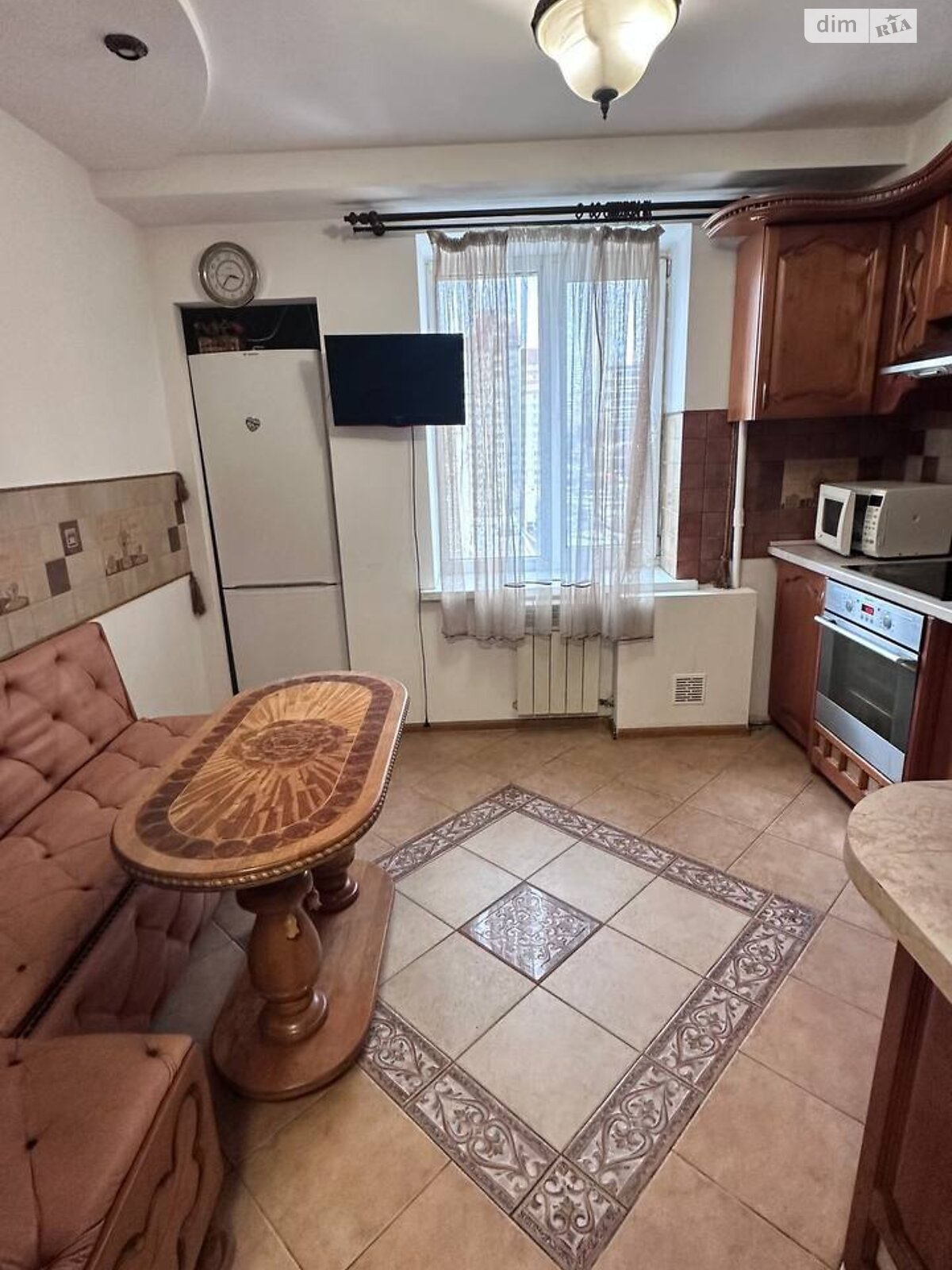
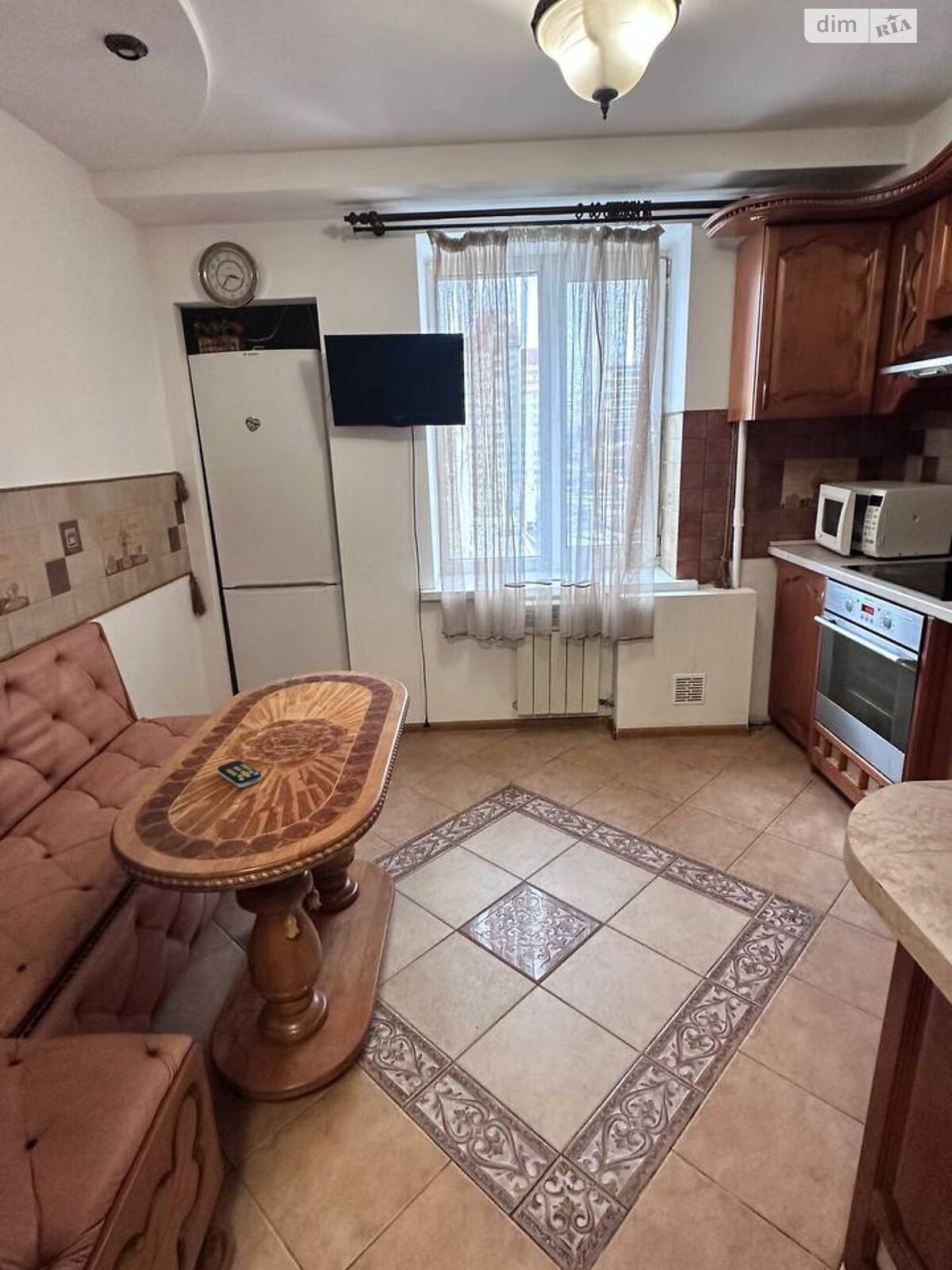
+ remote control [217,760,263,788]
